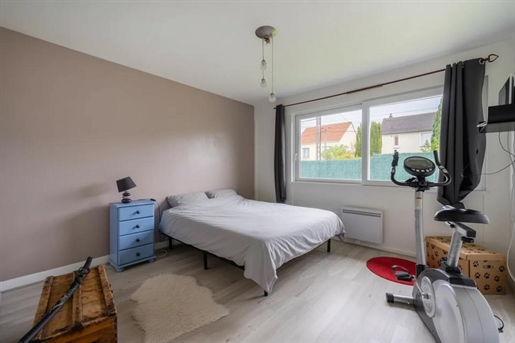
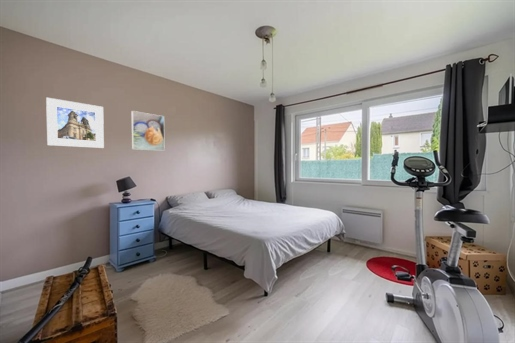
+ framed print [131,110,166,152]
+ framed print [45,97,105,149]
